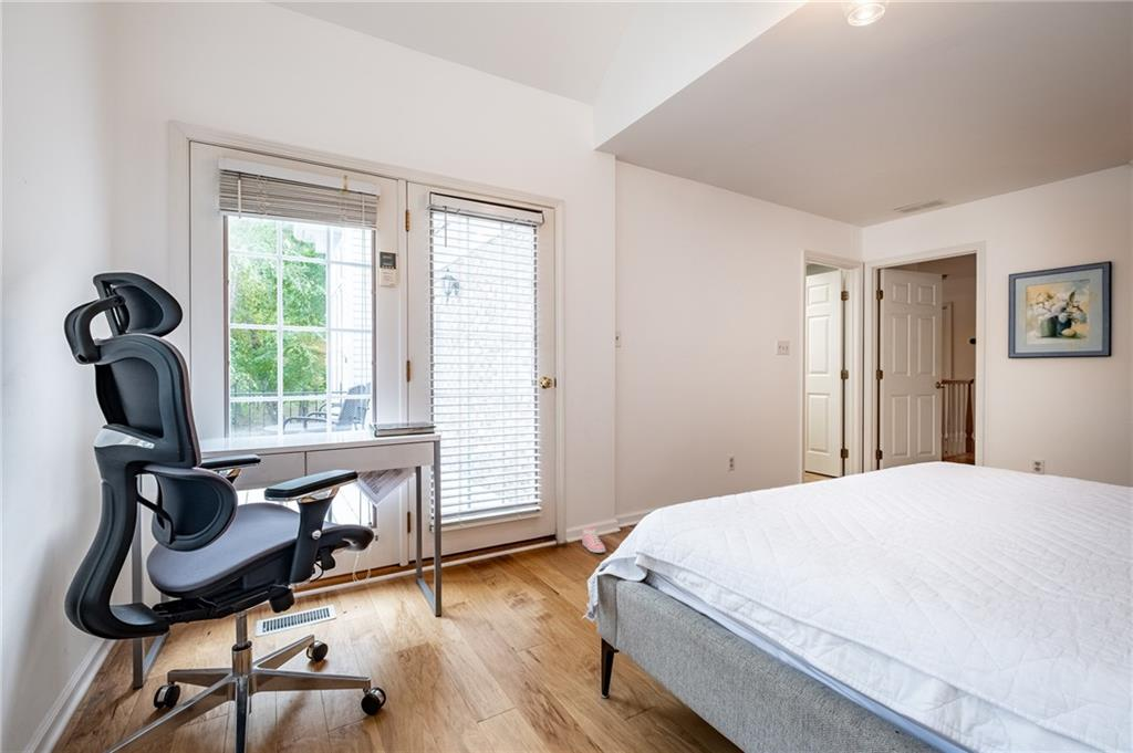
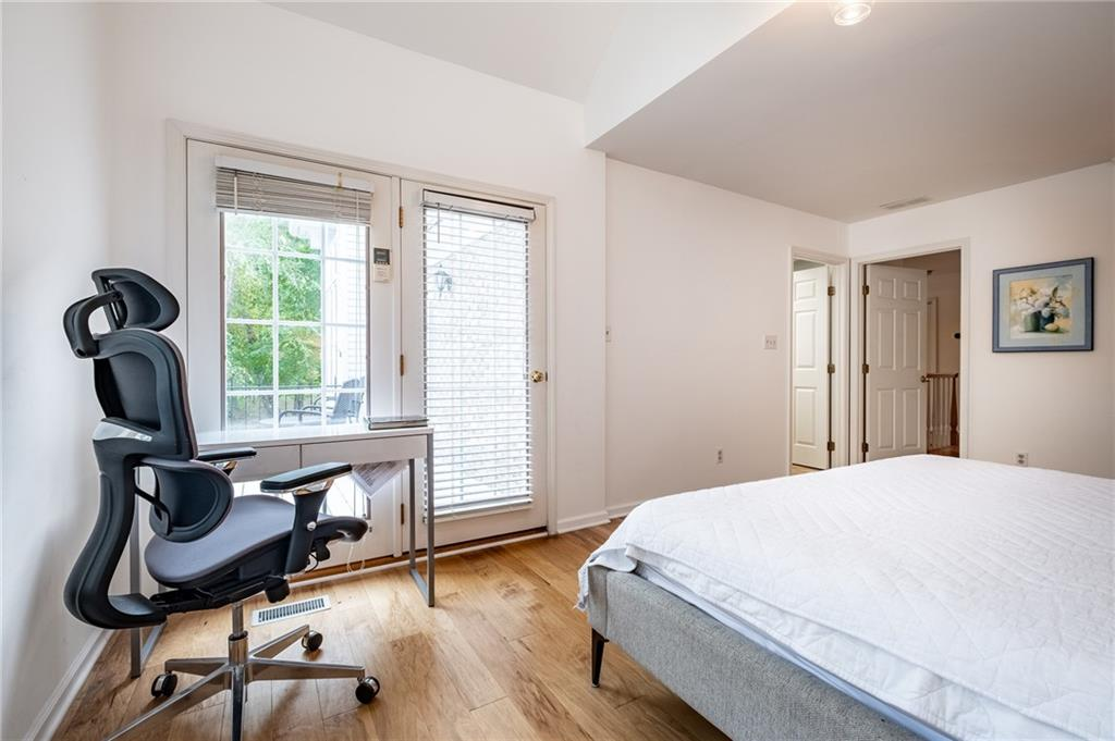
- sneaker [581,526,606,554]
